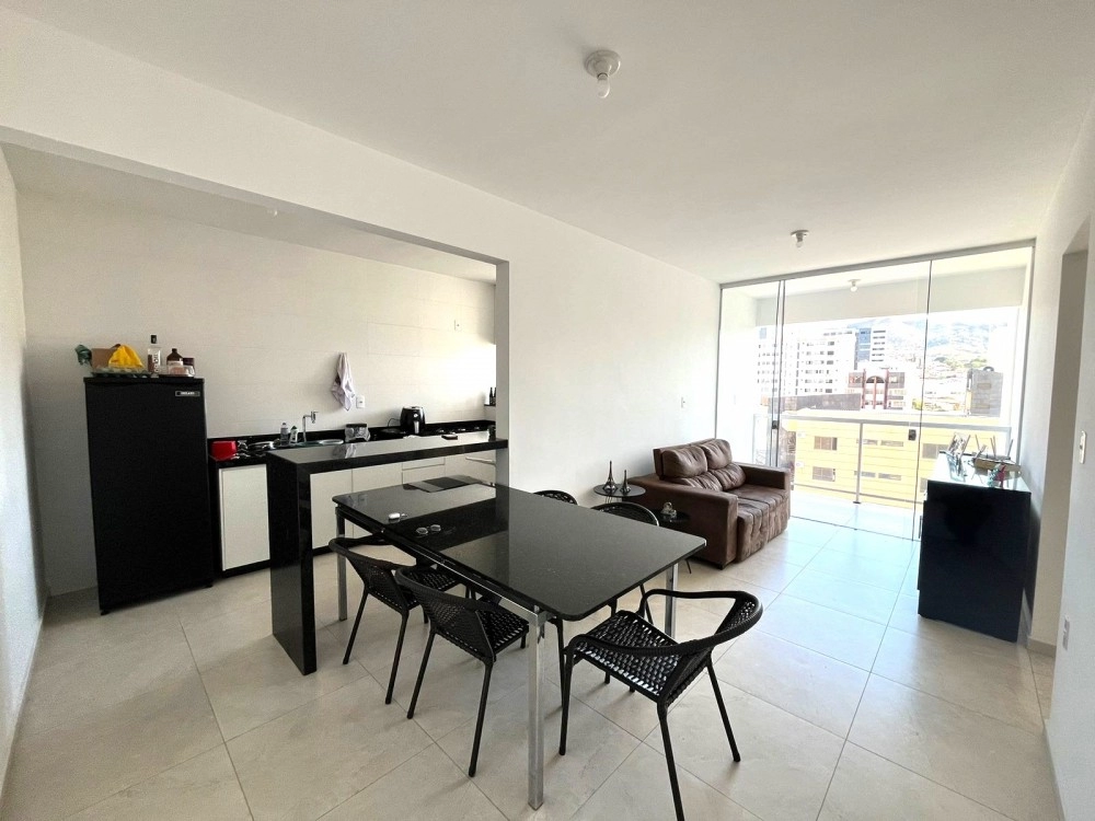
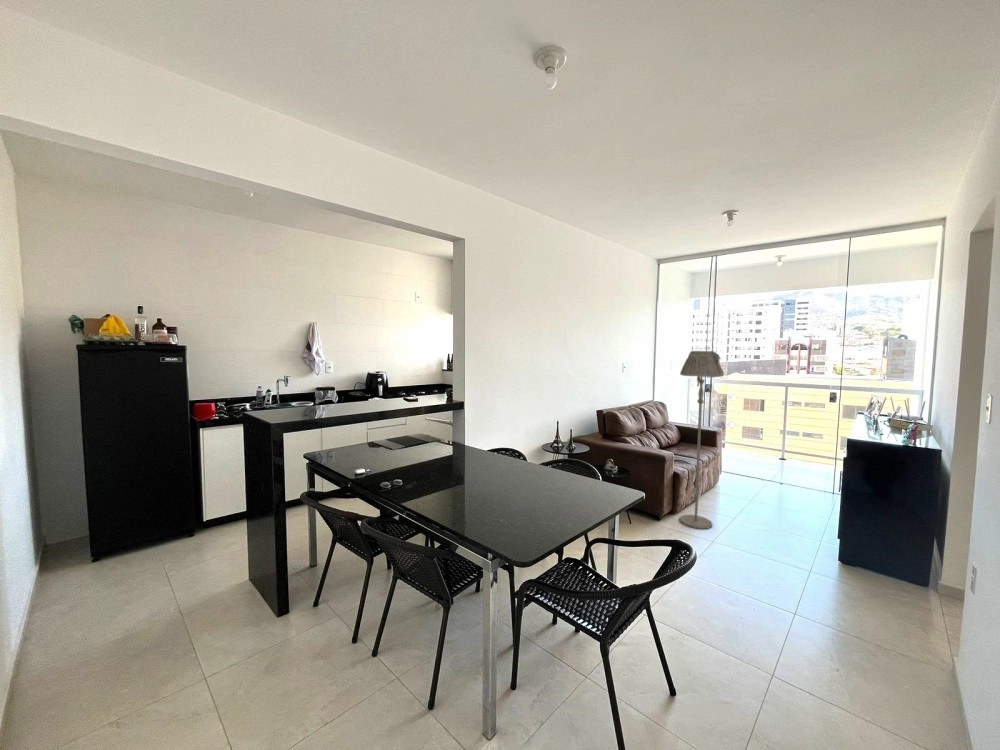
+ floor lamp [679,350,725,530]
